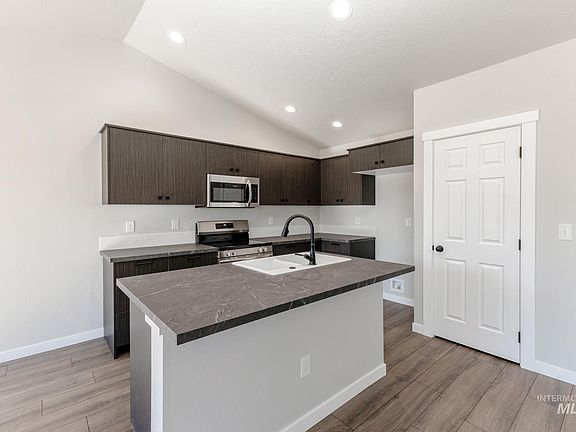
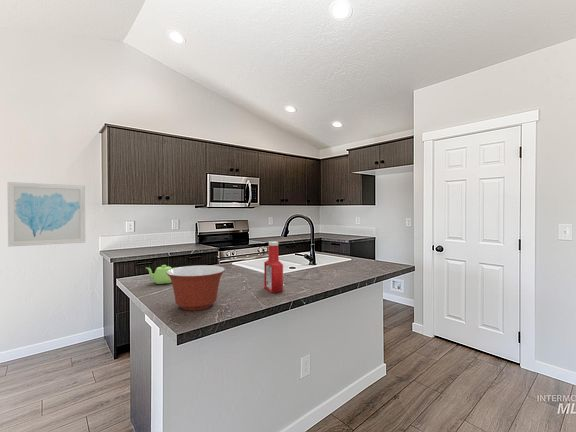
+ teapot [146,264,175,285]
+ soap bottle [263,241,284,294]
+ mixing bowl [166,264,226,311]
+ wall art [6,181,86,248]
